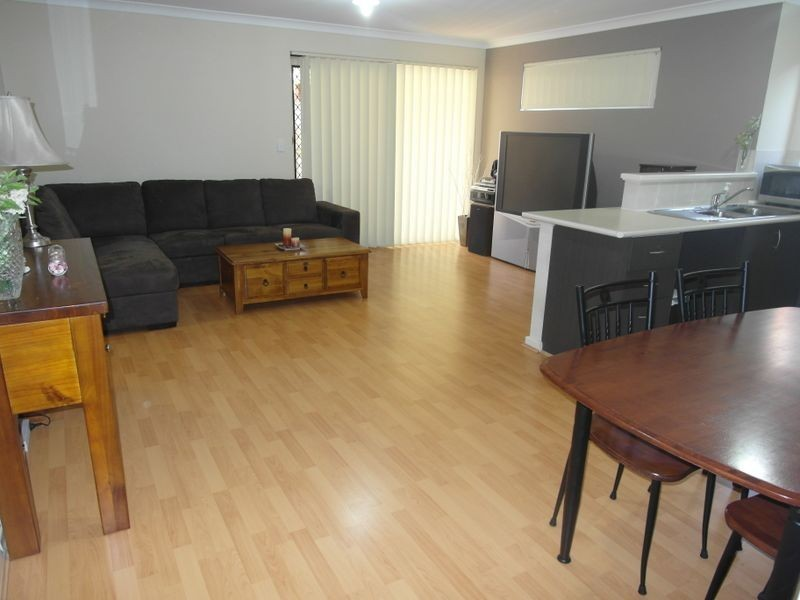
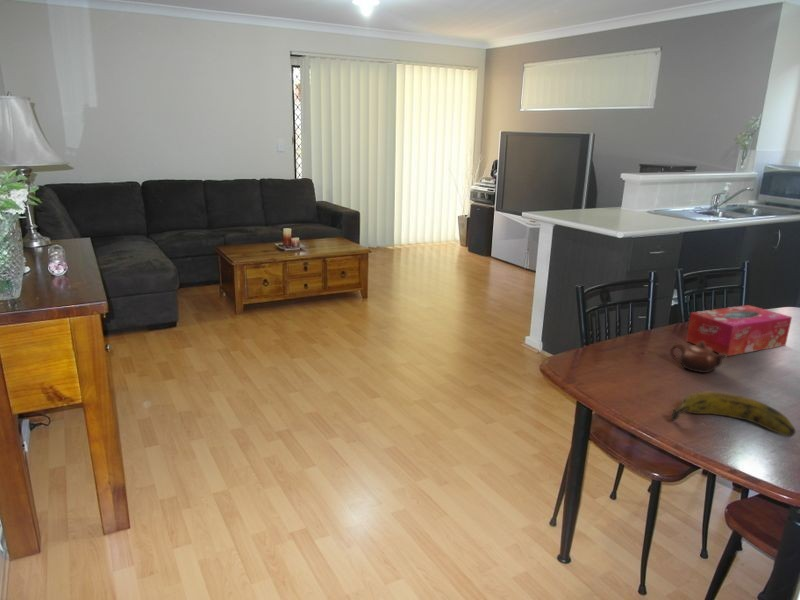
+ tissue box [685,304,793,357]
+ banana [670,391,797,438]
+ teapot [669,341,728,374]
